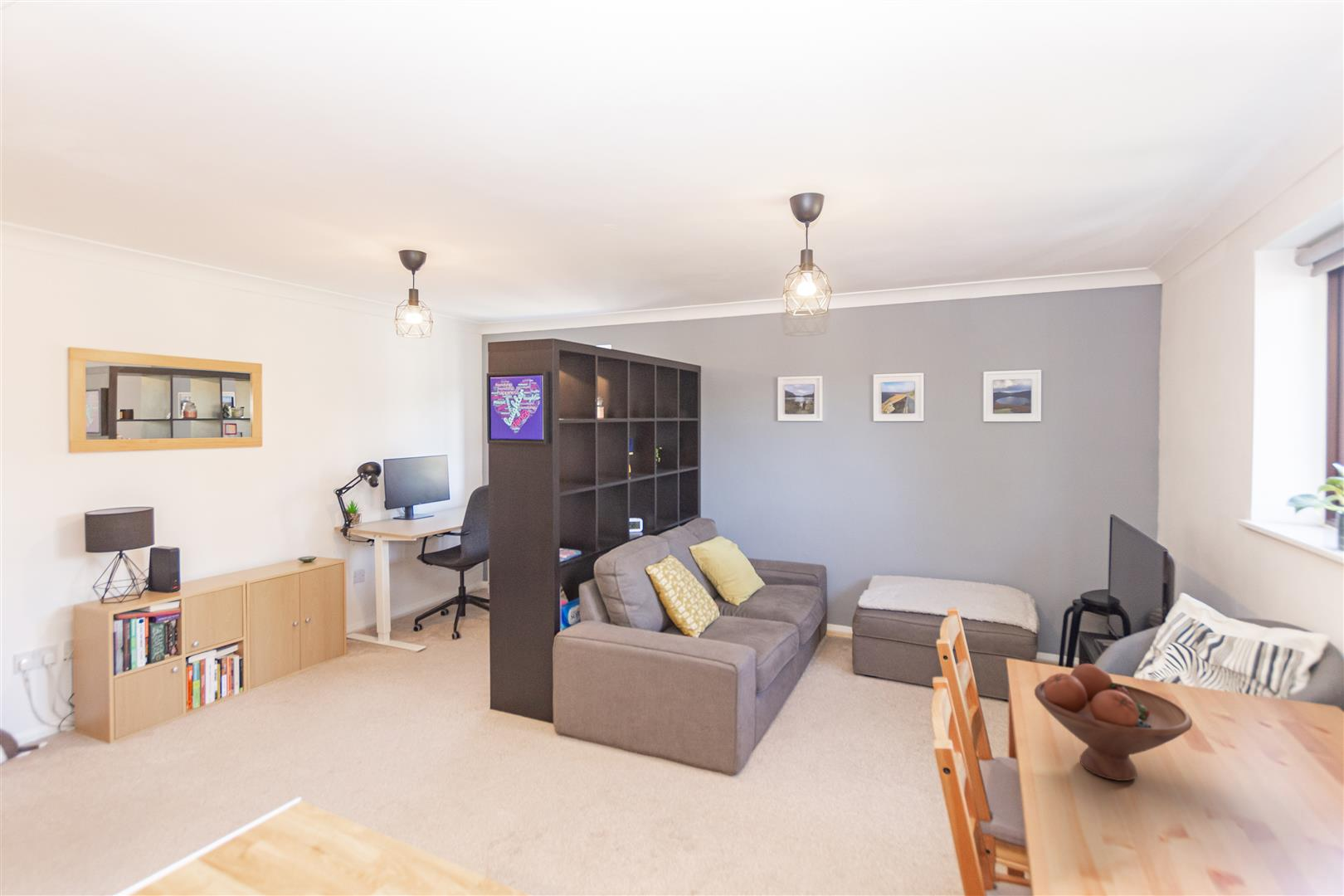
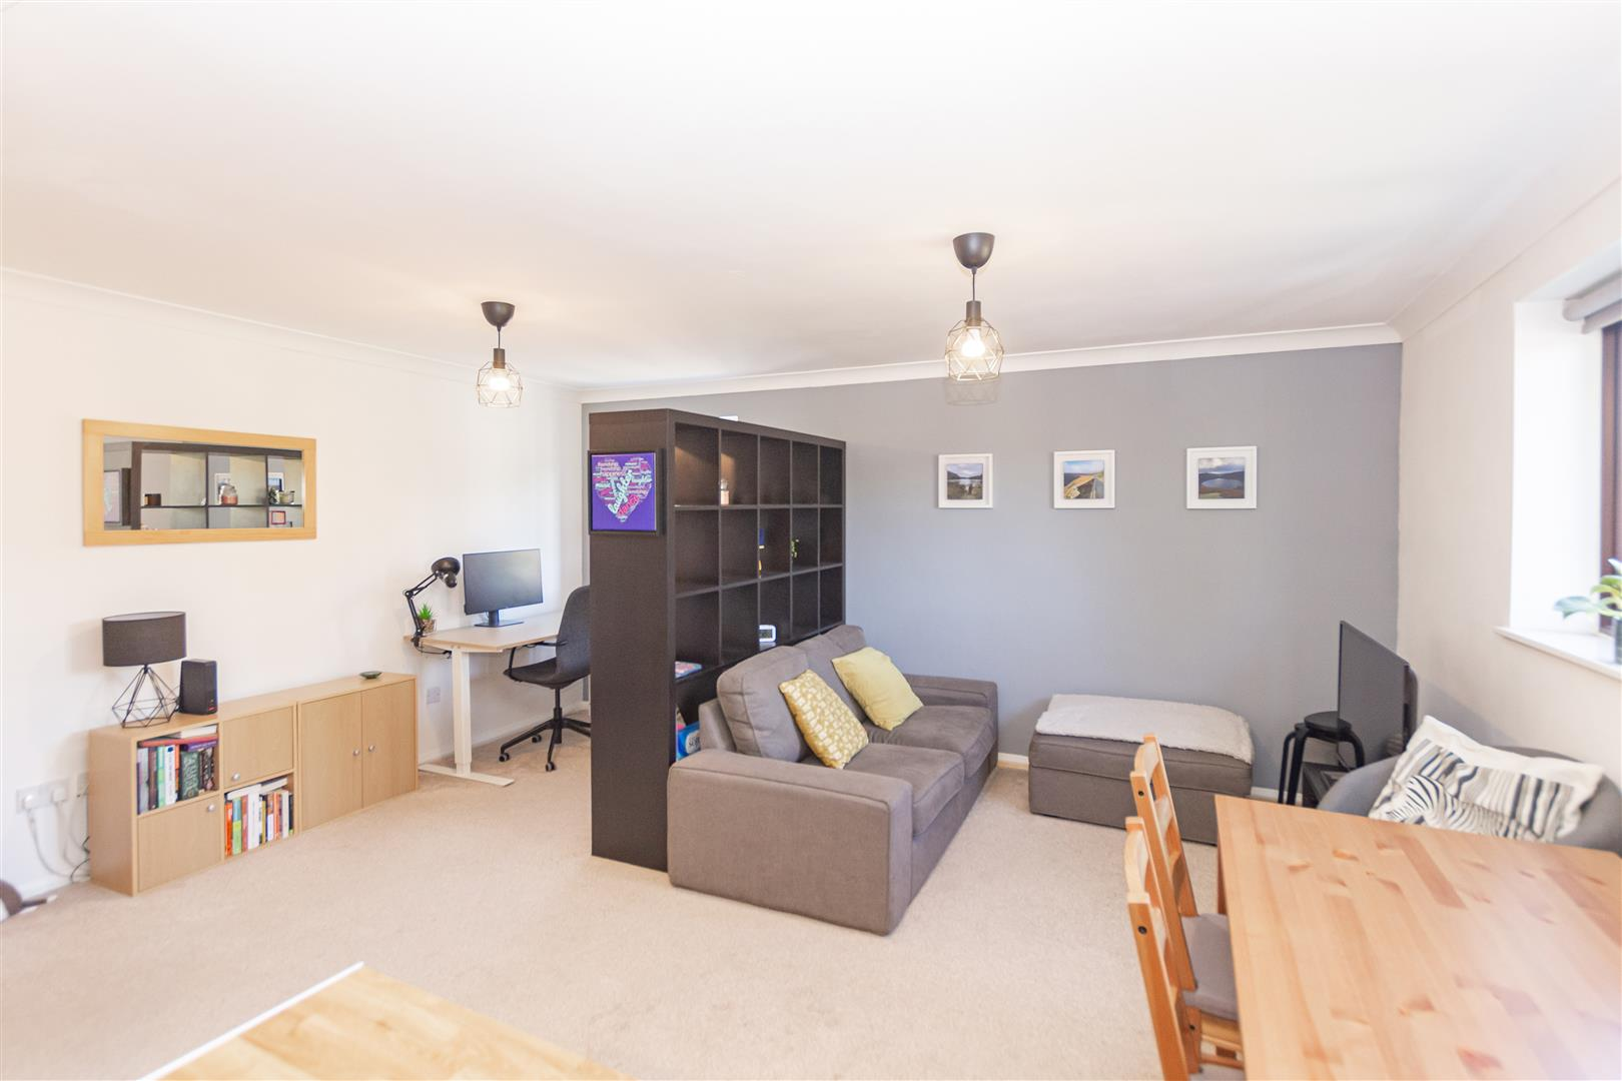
- fruit bowl [1034,663,1193,782]
